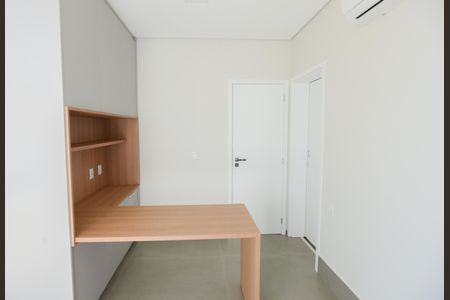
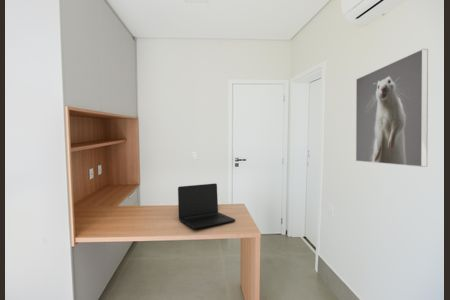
+ laptop [177,183,236,229]
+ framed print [355,48,429,168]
